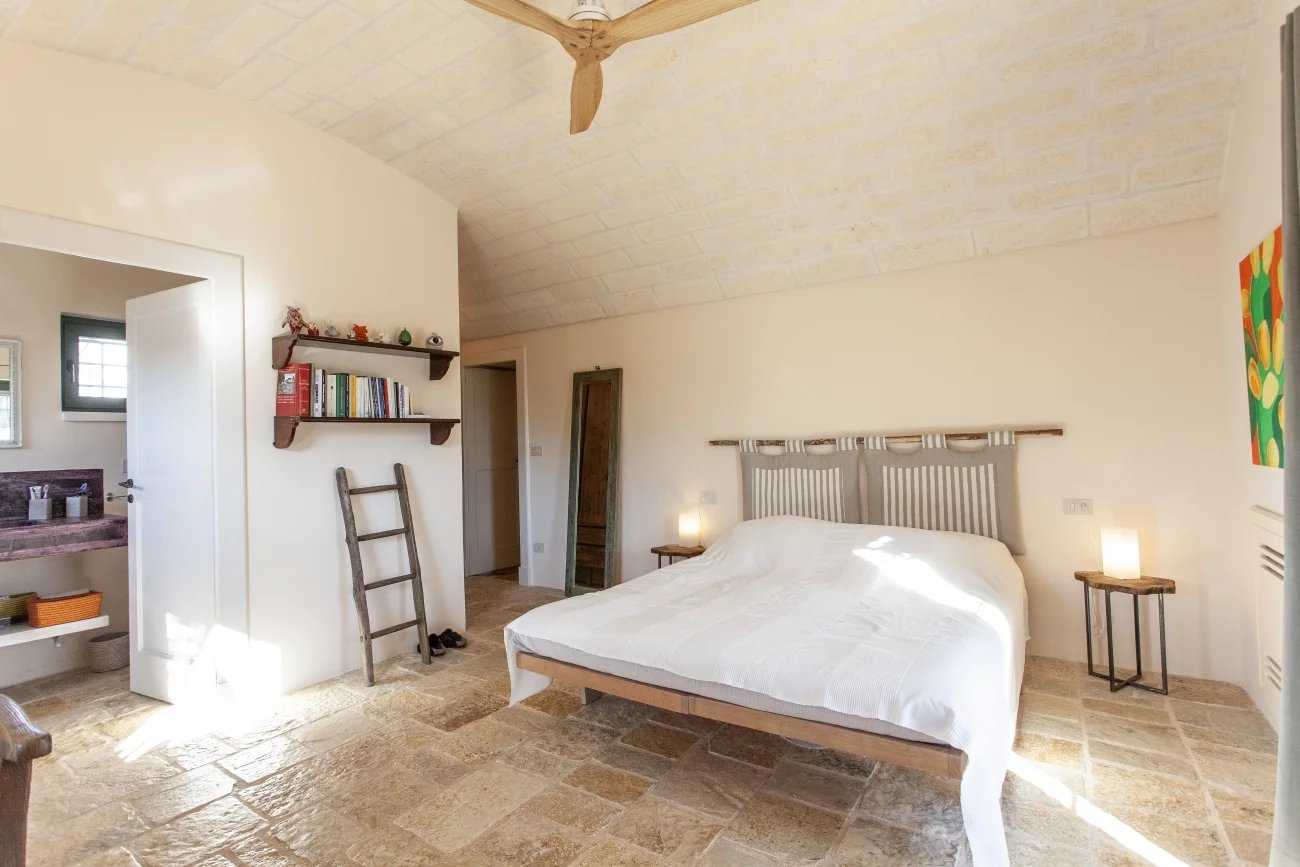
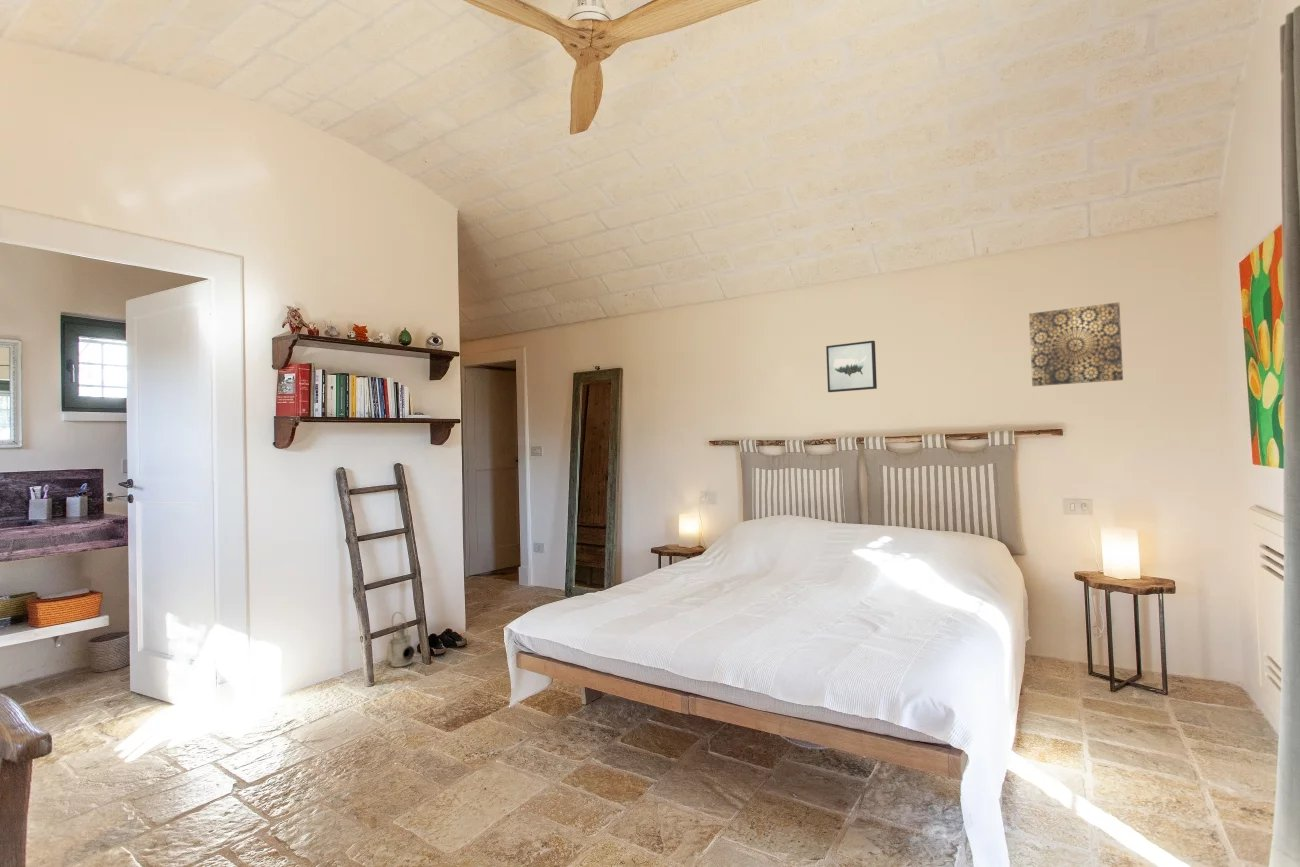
+ lantern [386,611,416,668]
+ wall art [825,340,878,393]
+ wall art [1028,301,1124,387]
